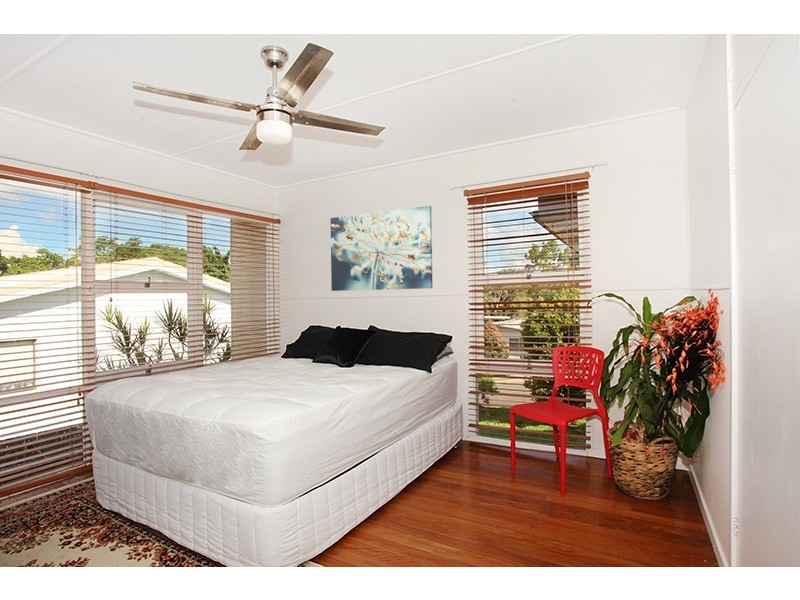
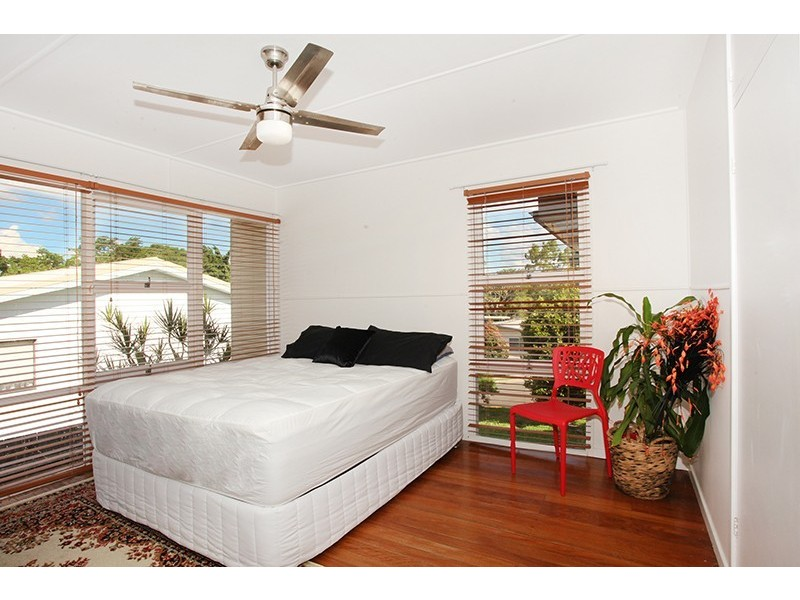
- wall art [330,205,433,292]
